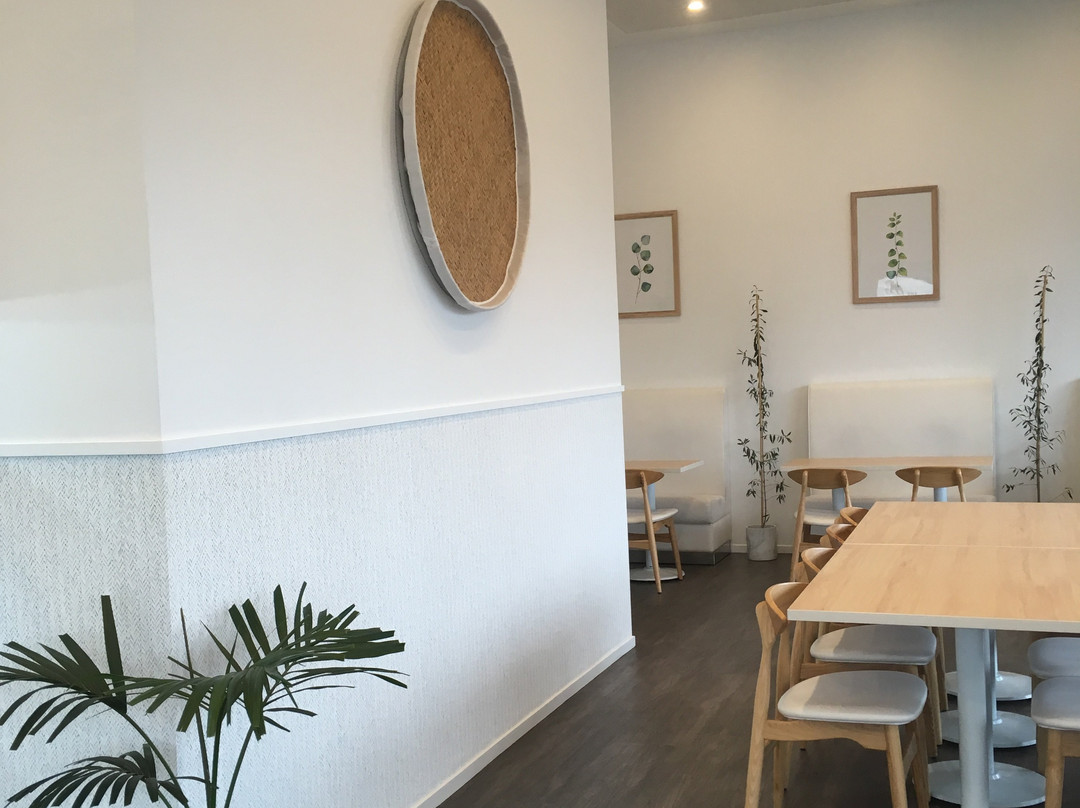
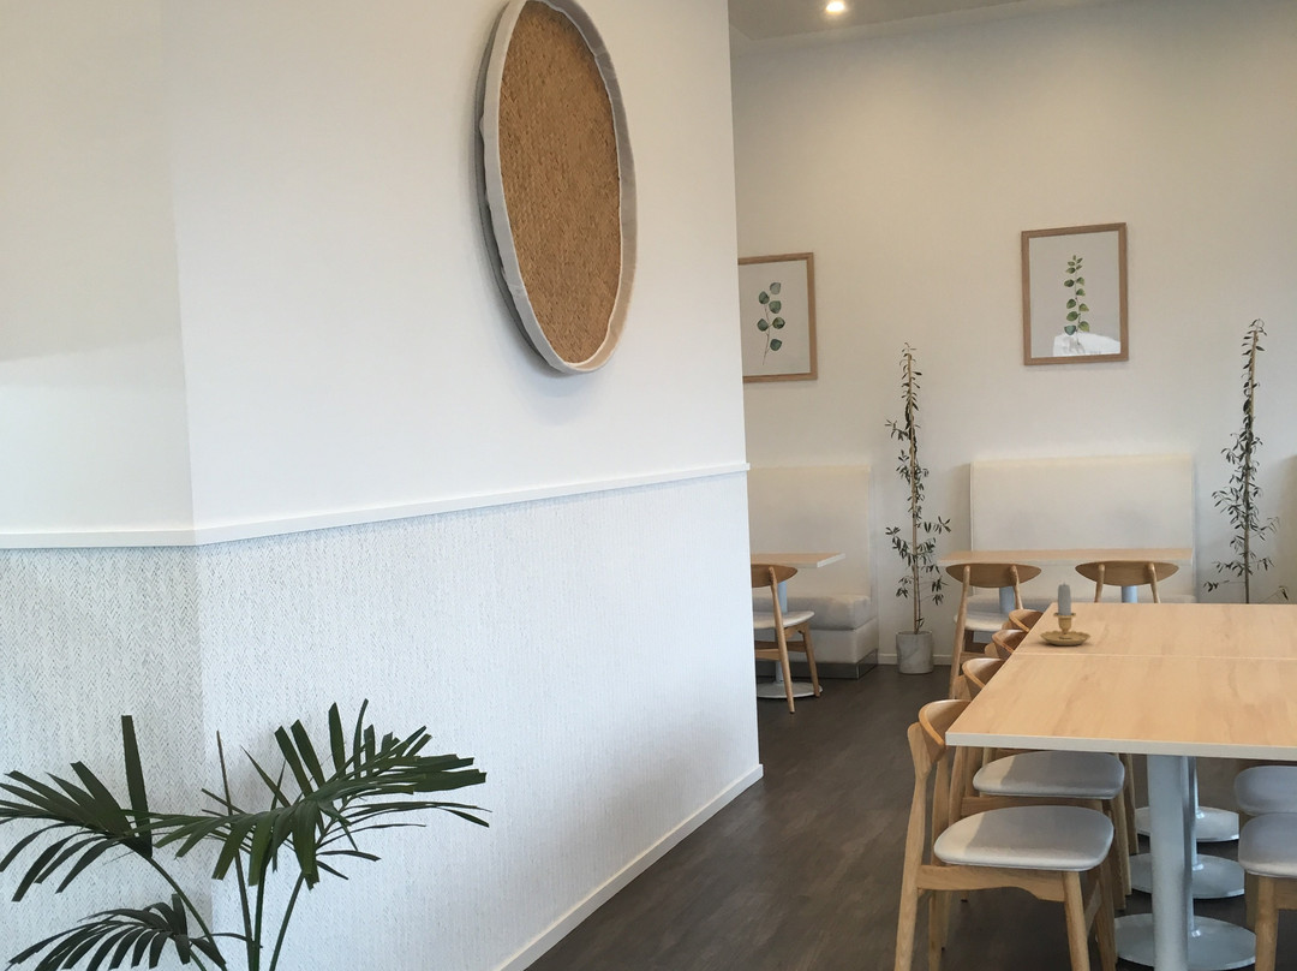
+ candle [1039,583,1092,647]
